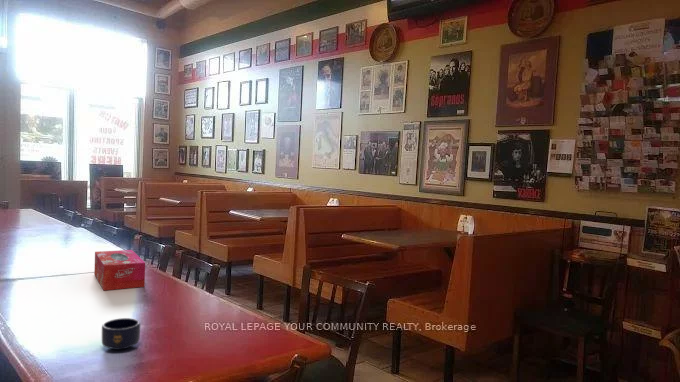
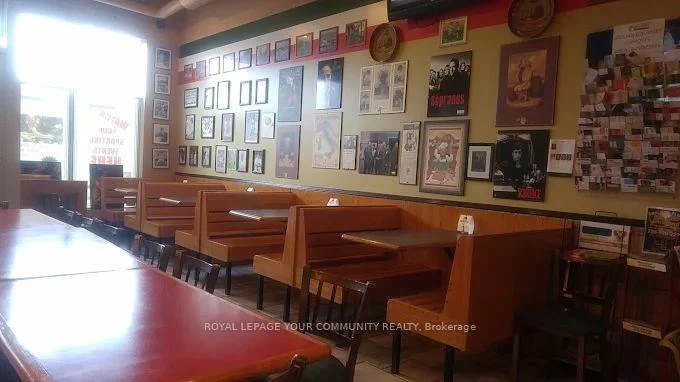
- tissue box [93,249,146,291]
- mug [101,317,141,351]
